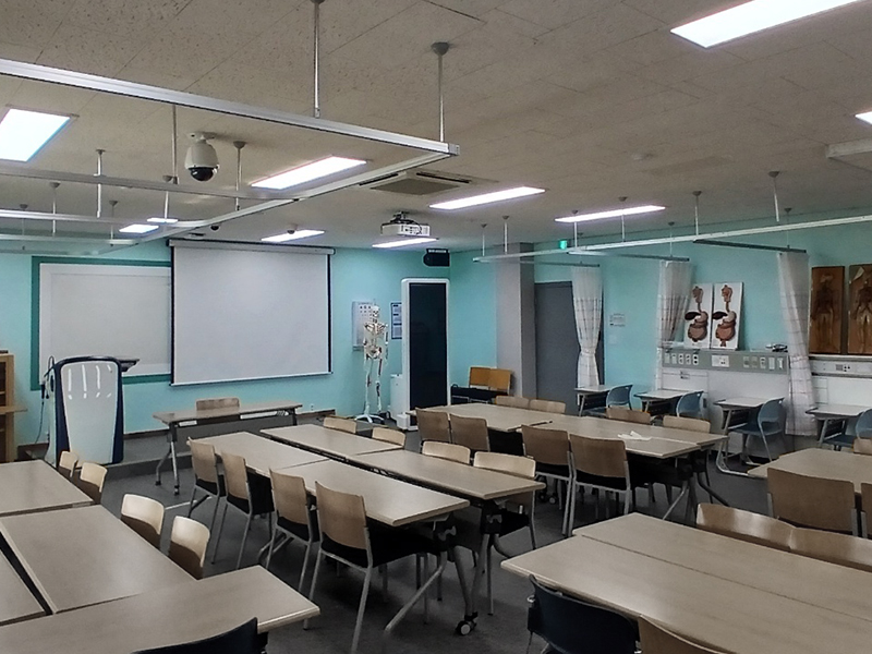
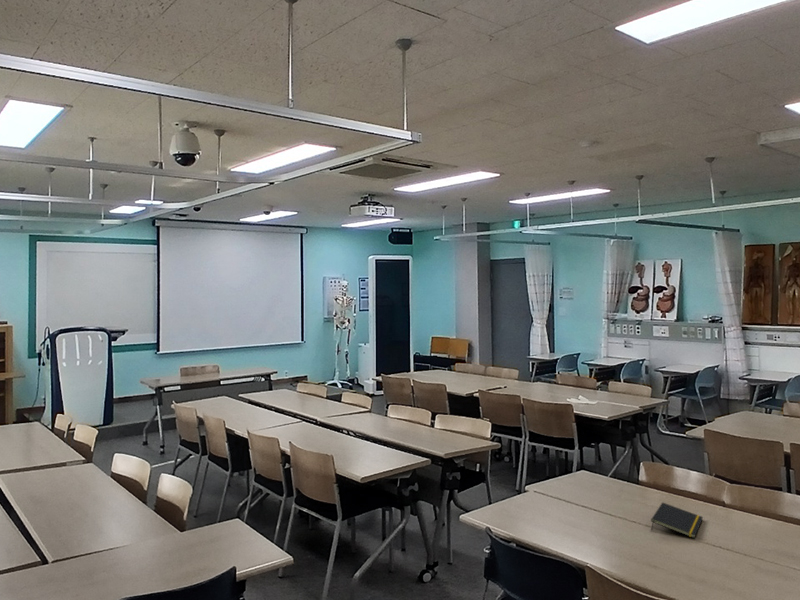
+ notepad [650,501,704,539]
